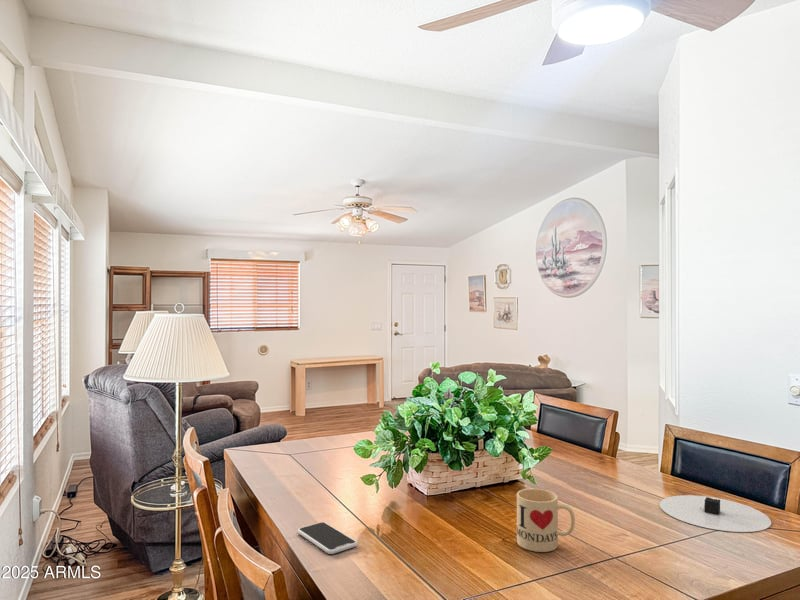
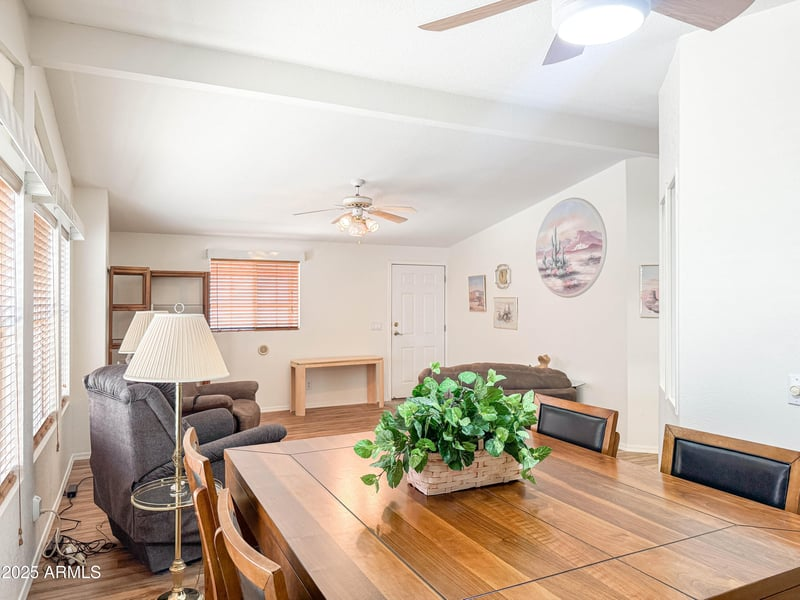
- mug [516,488,576,553]
- plate [659,494,772,533]
- smartphone [297,521,358,555]
